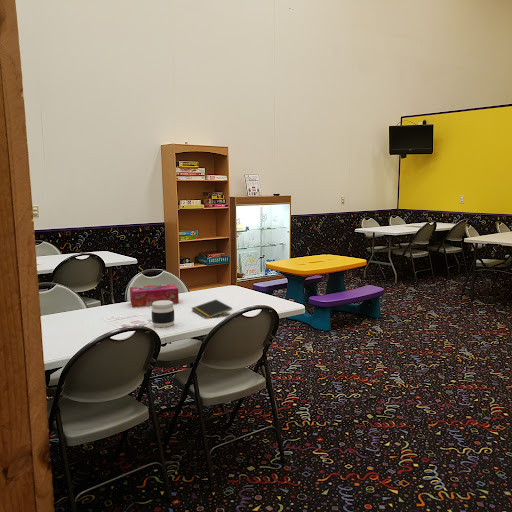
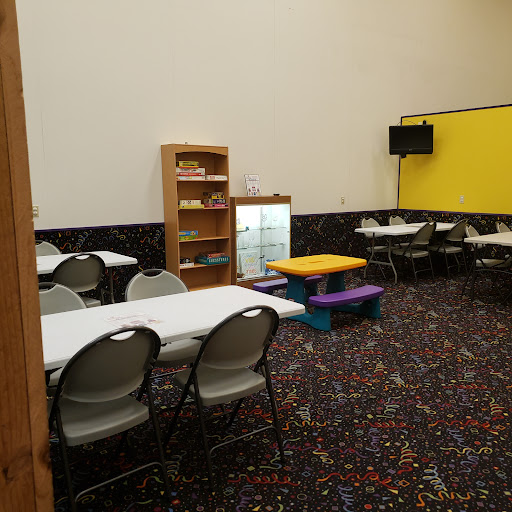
- notepad [191,299,233,320]
- jar [151,300,175,328]
- tissue box [129,283,180,308]
